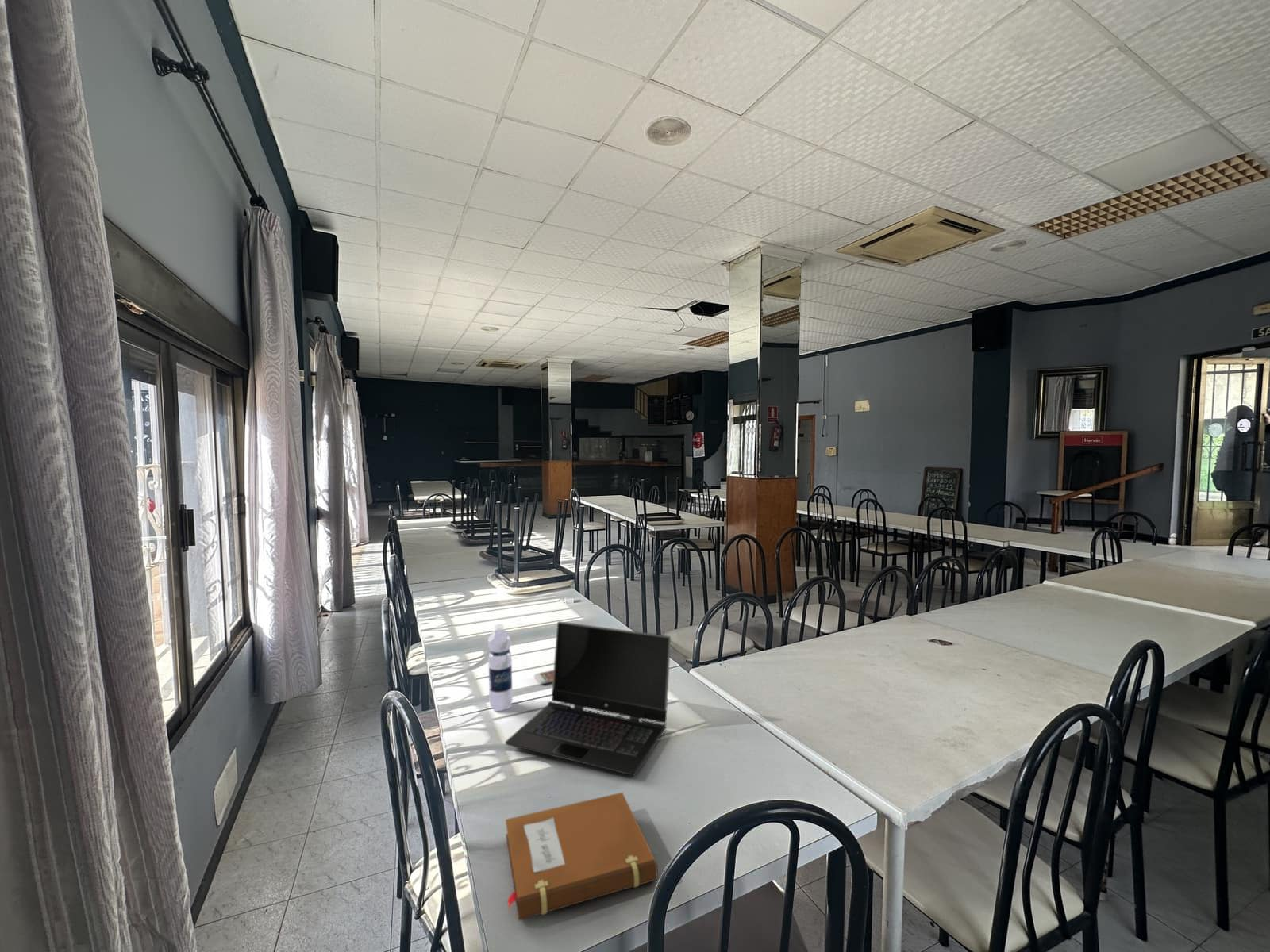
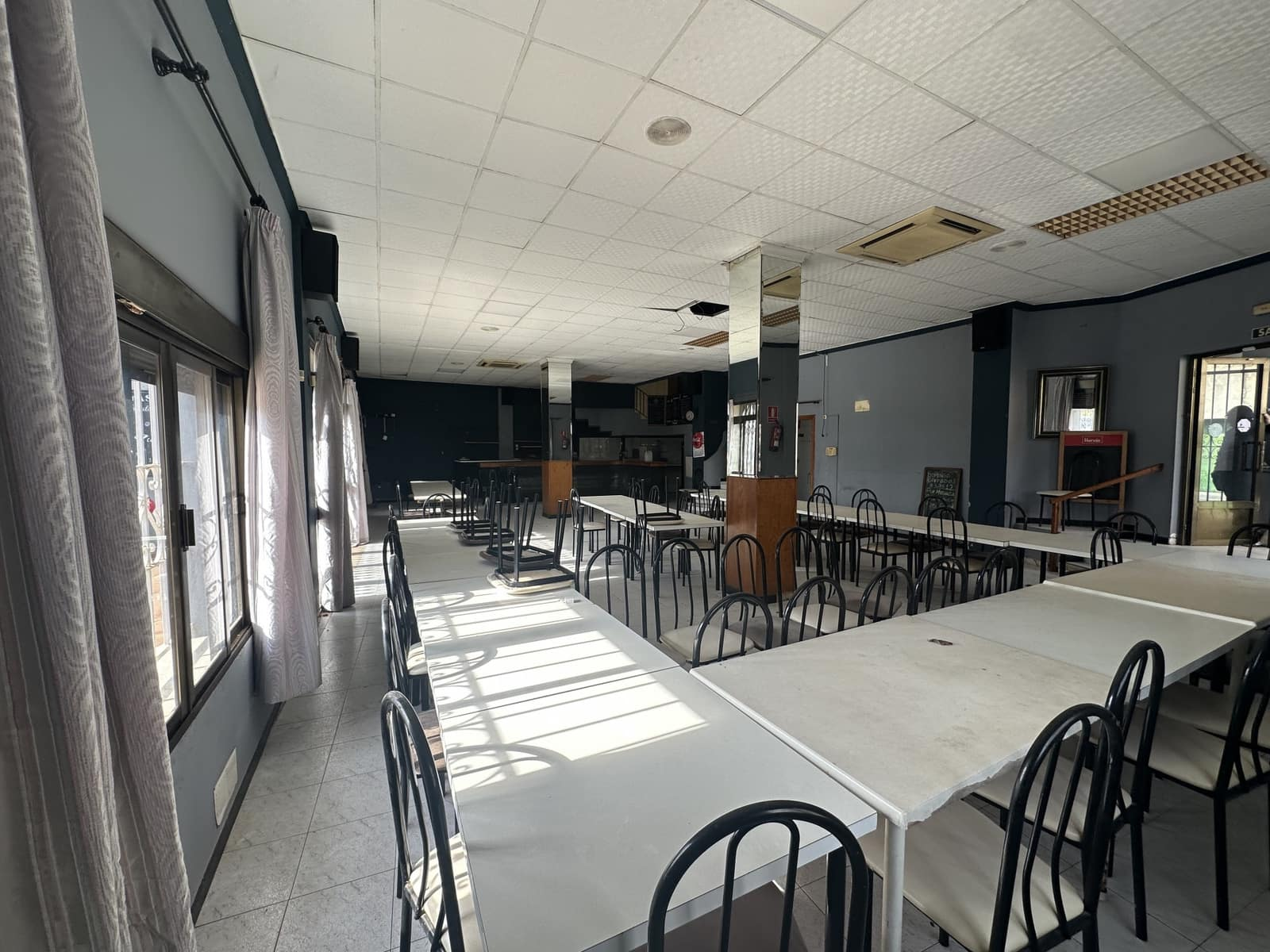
- smartphone [533,669,553,685]
- laptop computer [505,620,672,777]
- notebook [505,792,658,922]
- water bottle [487,624,514,712]
